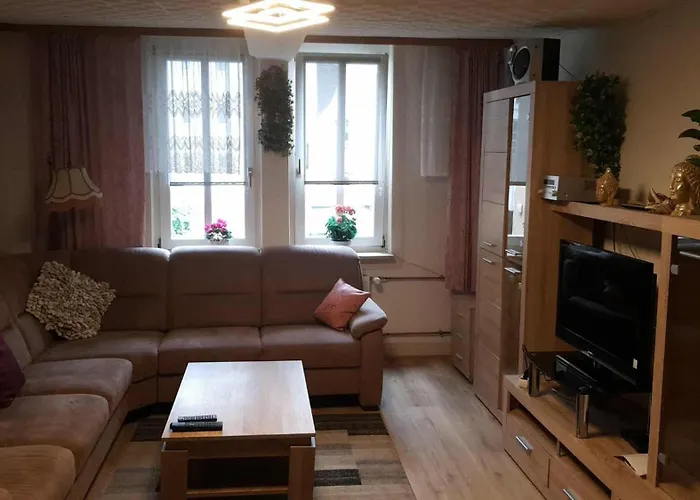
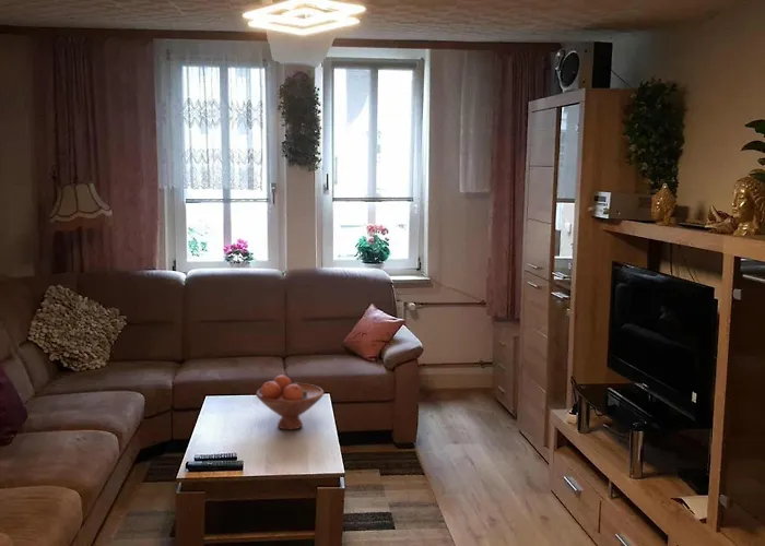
+ fruit bowl [255,375,325,431]
